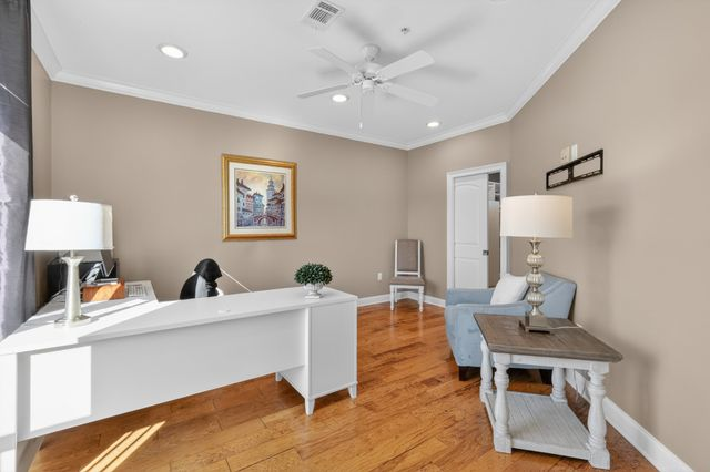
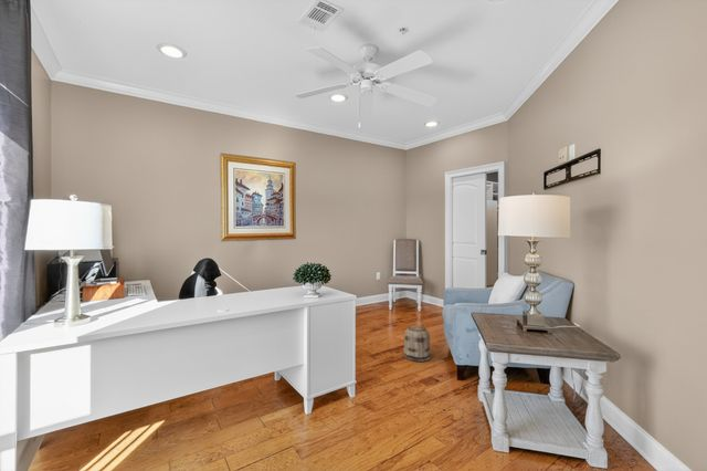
+ basket [402,318,432,363]
